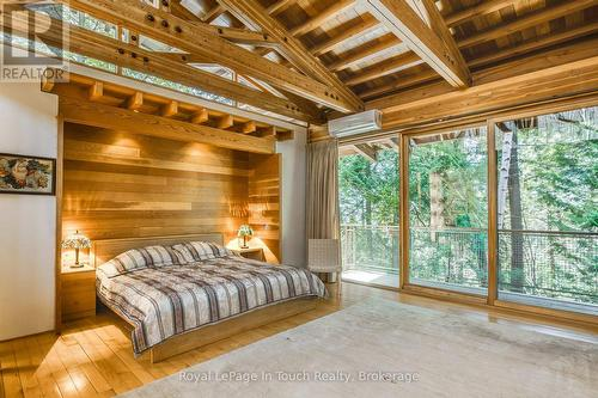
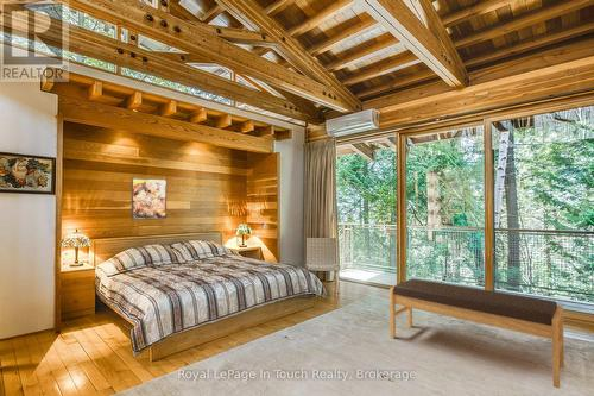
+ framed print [131,177,168,221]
+ bench [388,277,565,390]
